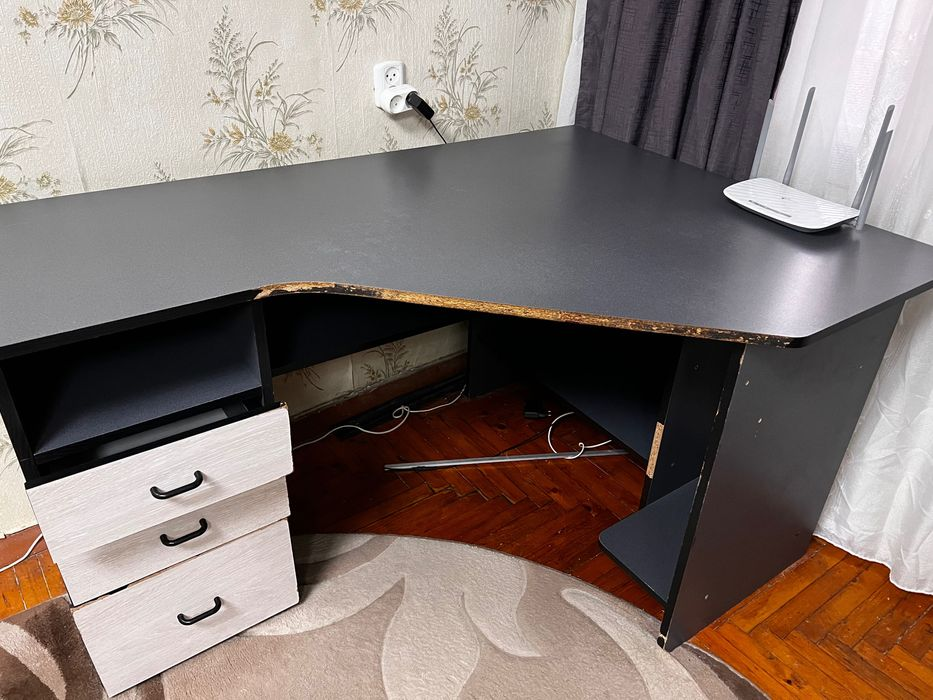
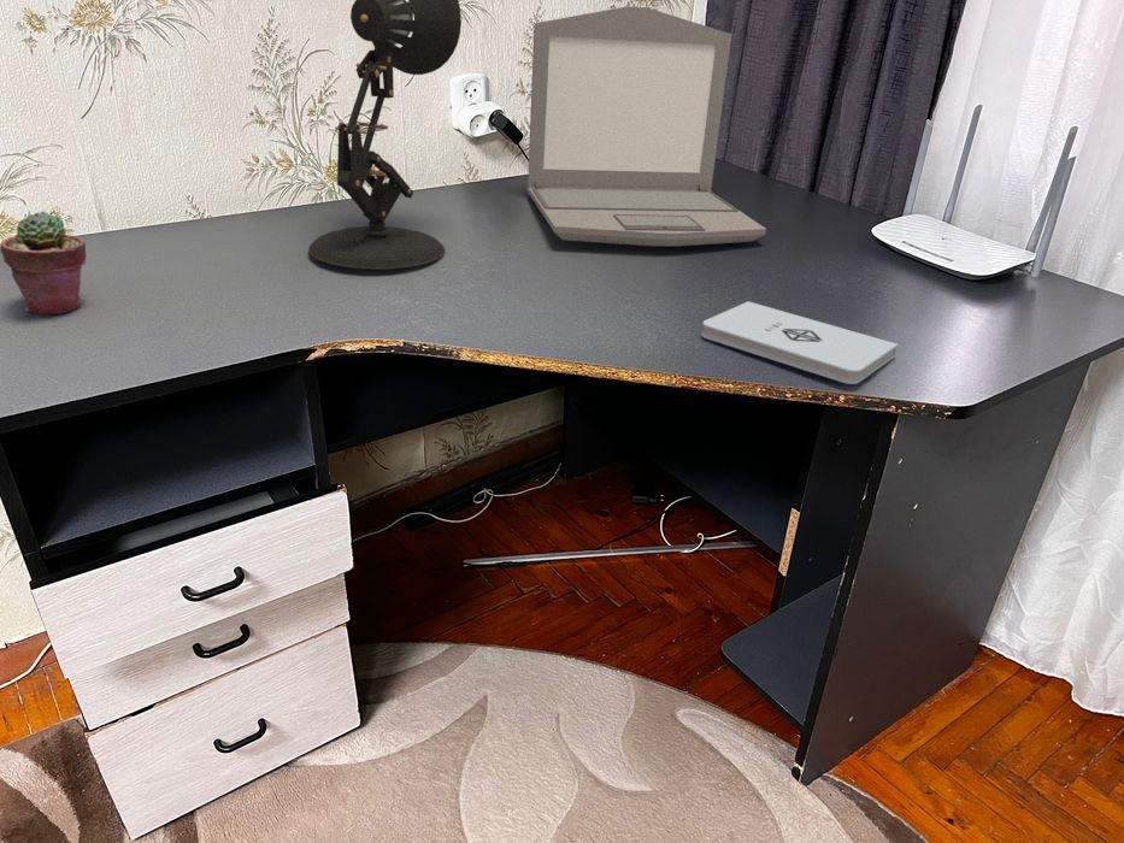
+ notepad [700,300,900,385]
+ desk lamp [307,0,463,271]
+ laptop [526,5,767,247]
+ potted succulent [0,211,87,316]
